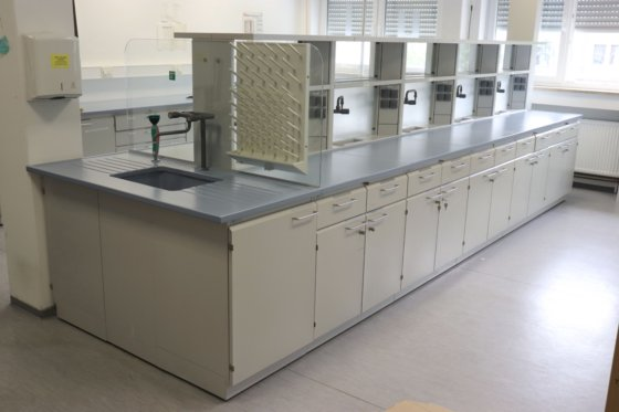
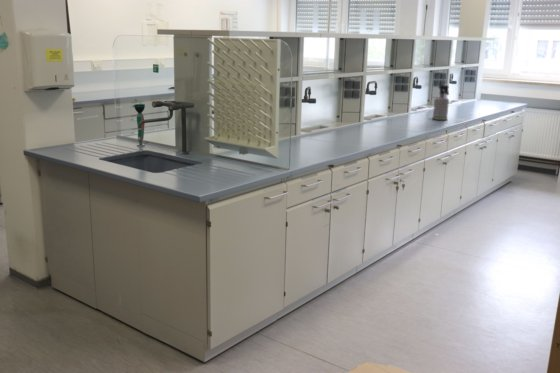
+ spray bottle [431,84,450,121]
